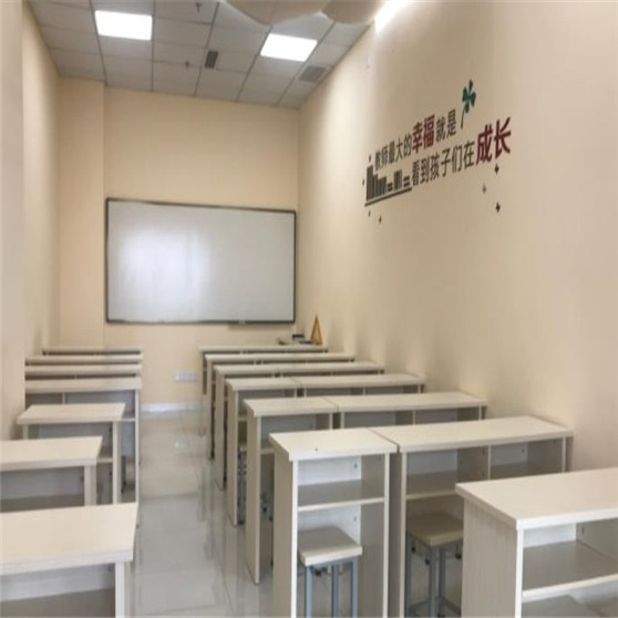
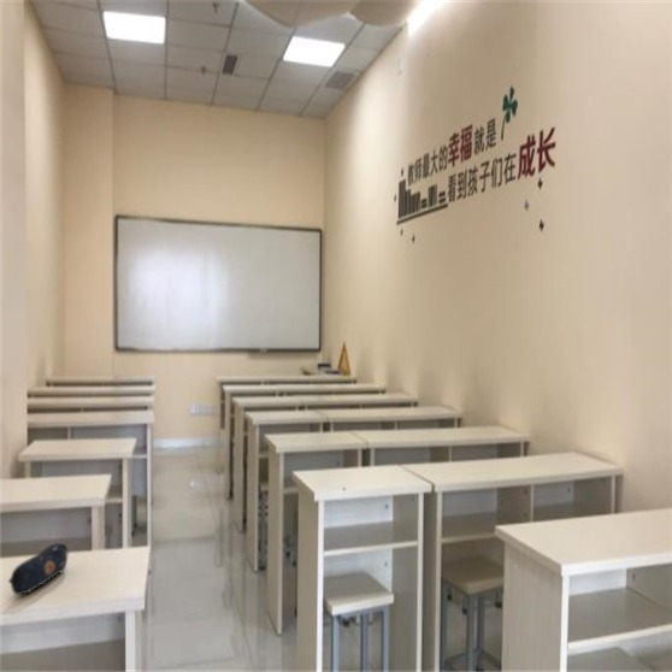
+ pencil case [7,542,69,596]
